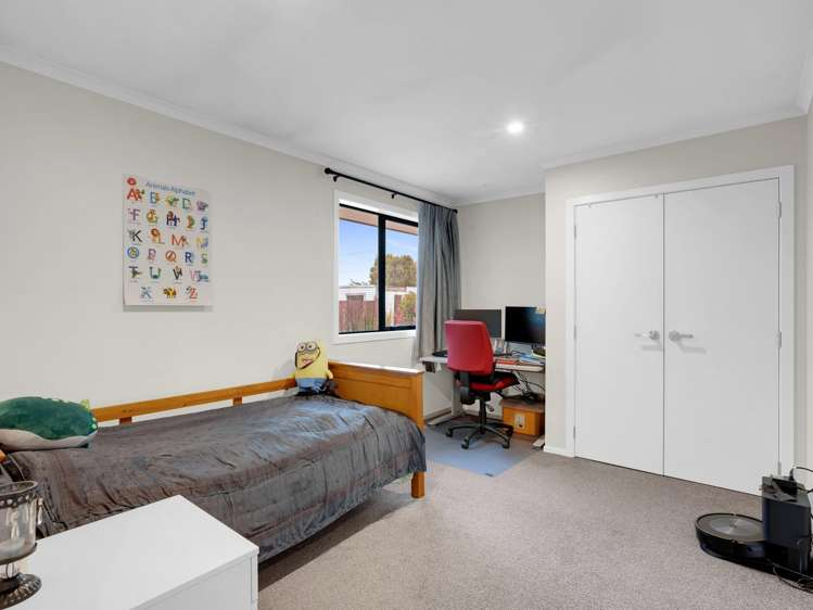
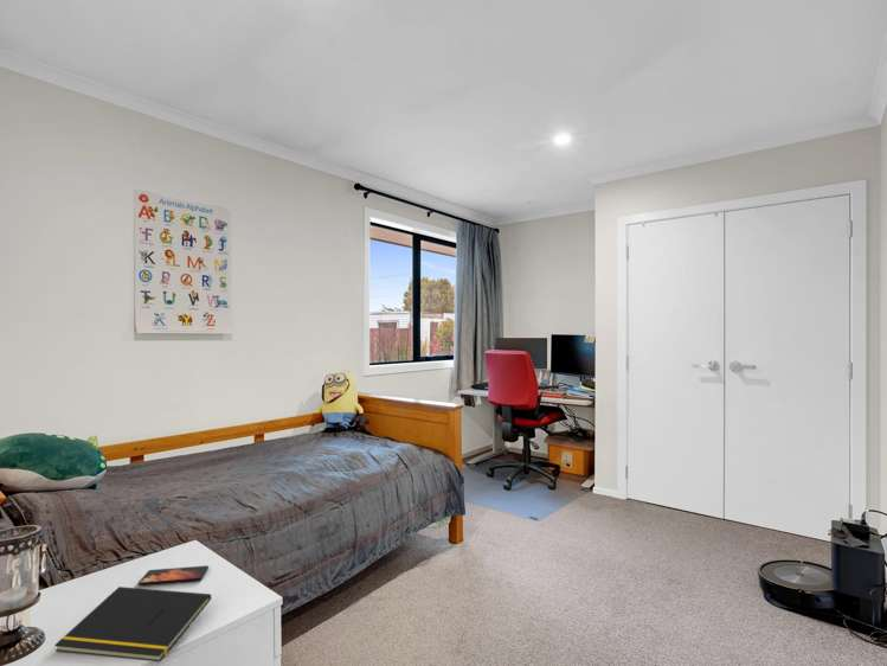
+ notepad [53,585,212,662]
+ smartphone [137,564,210,587]
